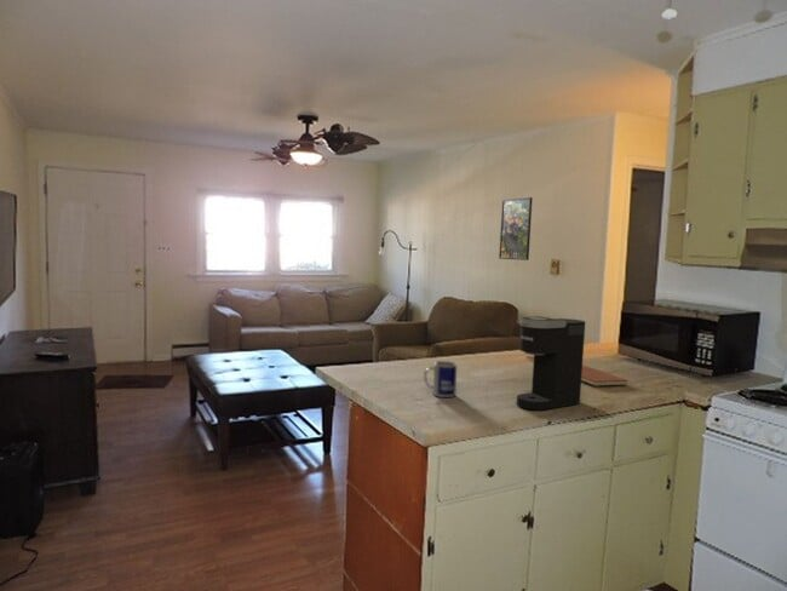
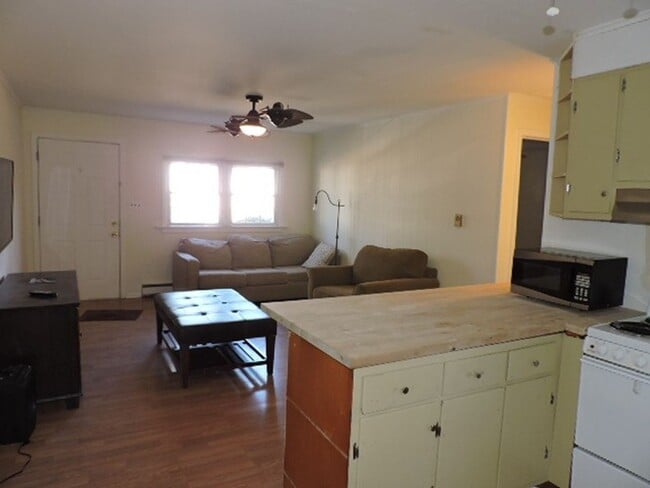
- chopping board [524,355,630,386]
- coffee maker [516,315,586,412]
- mug [423,360,458,398]
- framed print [498,196,534,262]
